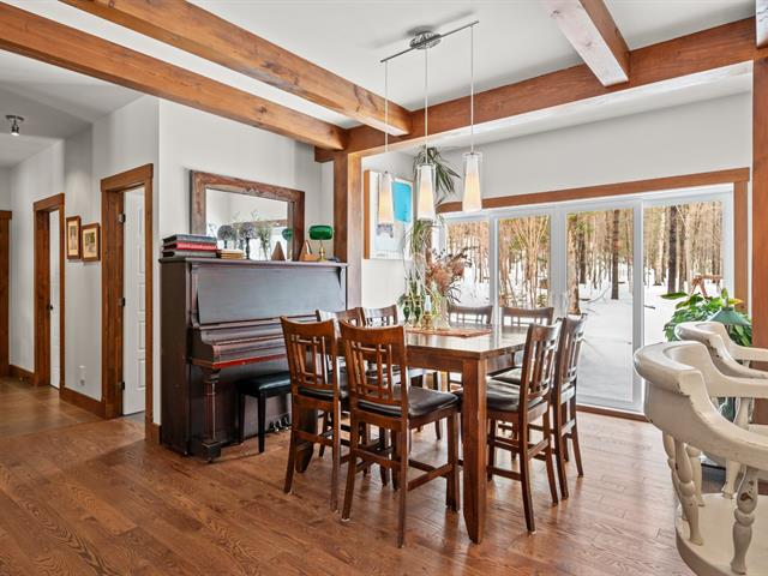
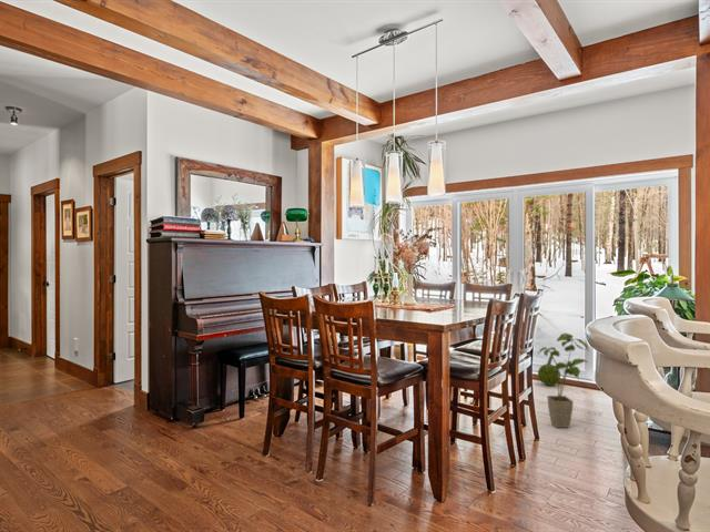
+ decorative ball [537,362,561,387]
+ house plant [537,332,590,429]
